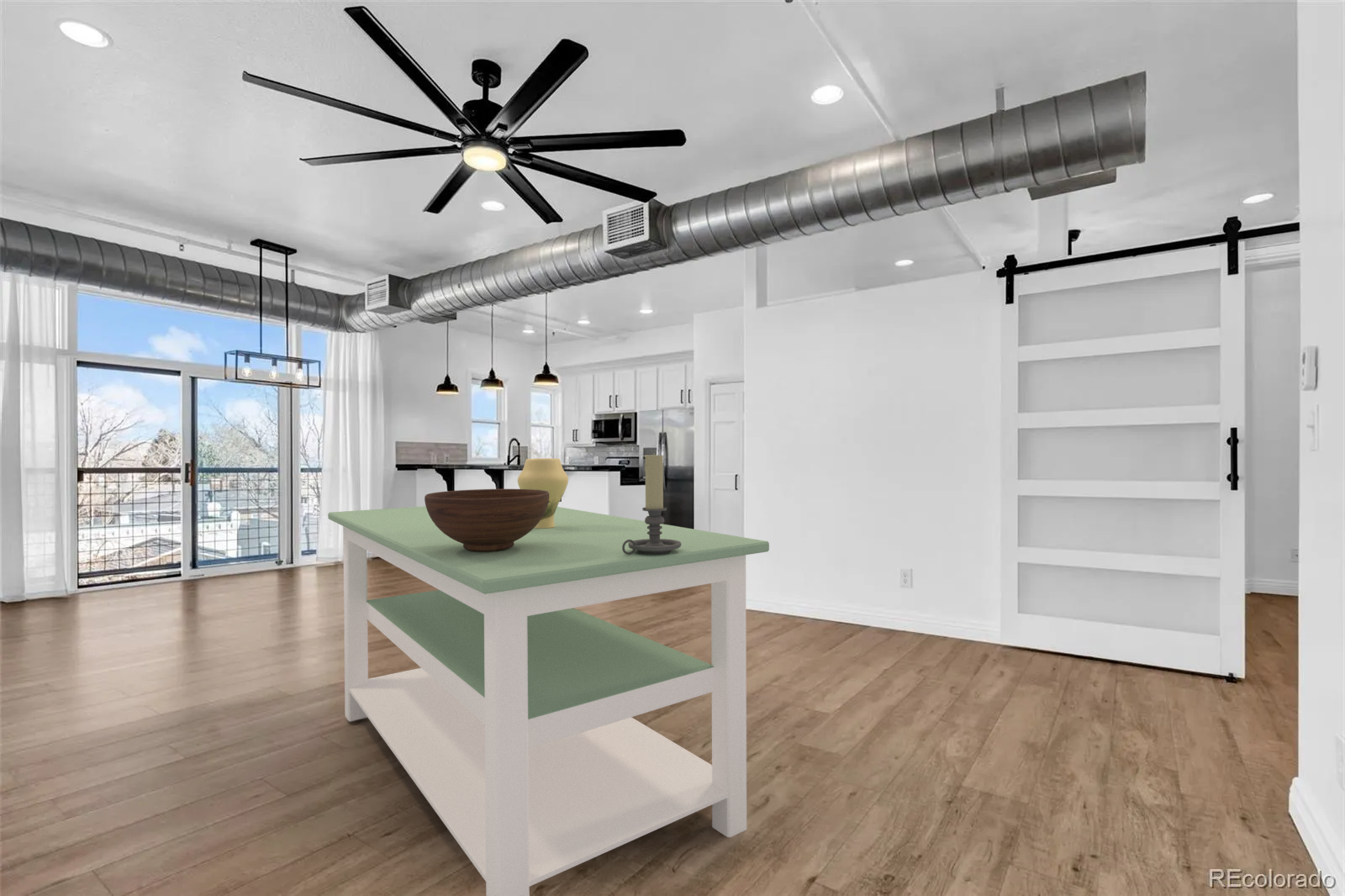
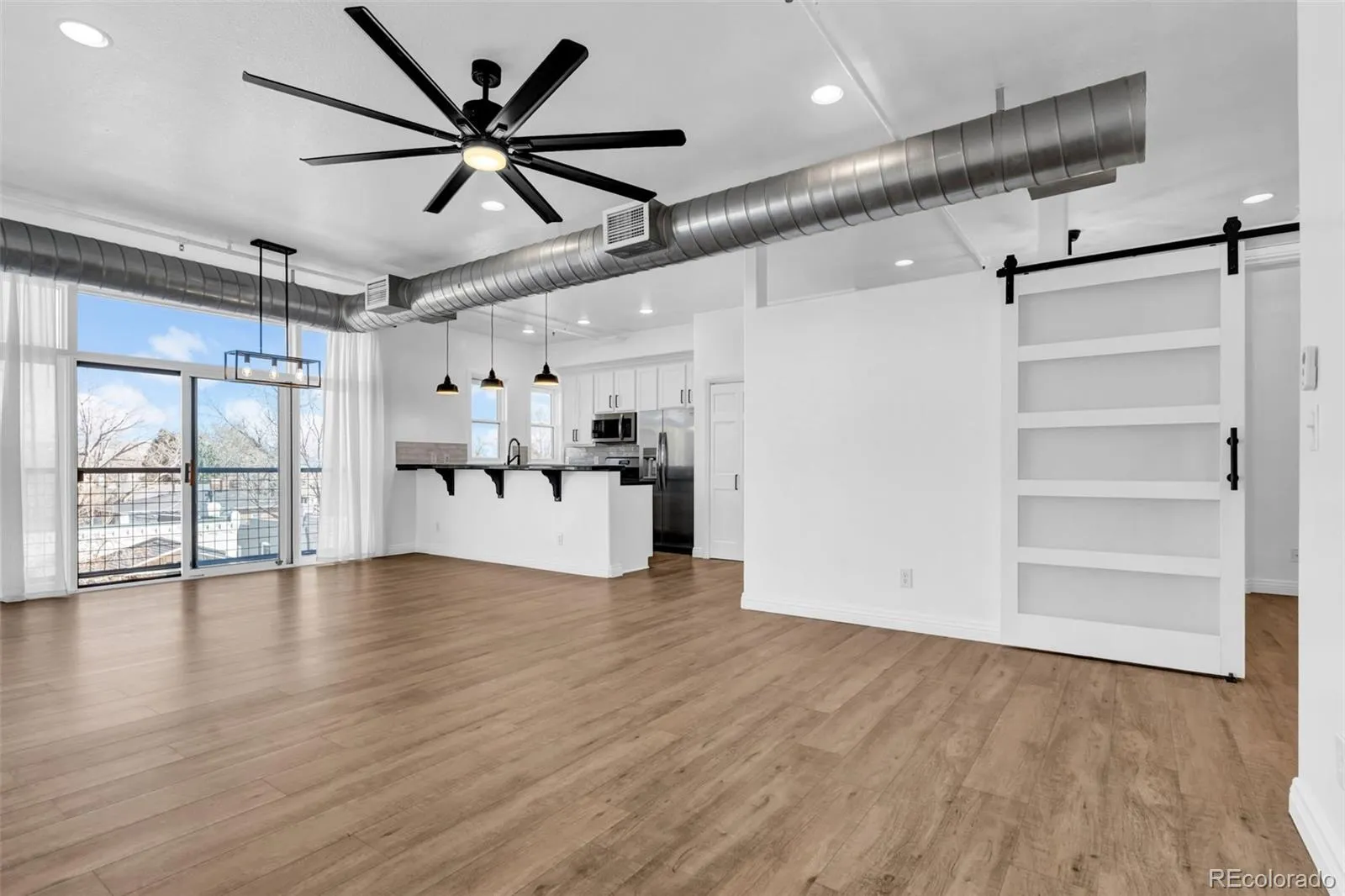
- vase [517,457,569,529]
- candle holder [622,452,681,555]
- dining table [327,506,770,896]
- fruit bowl [424,488,549,551]
